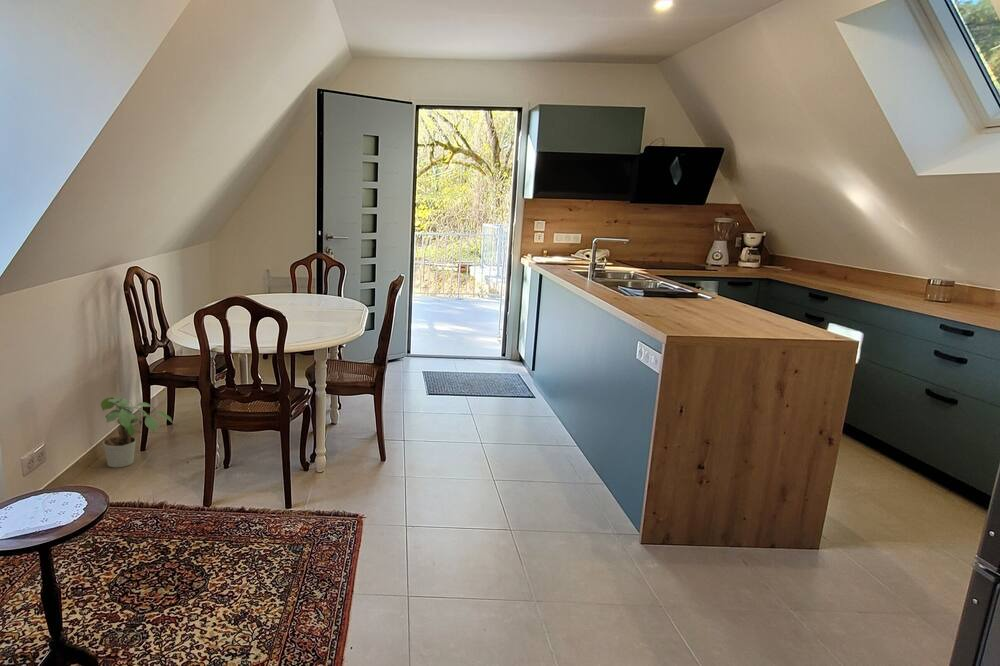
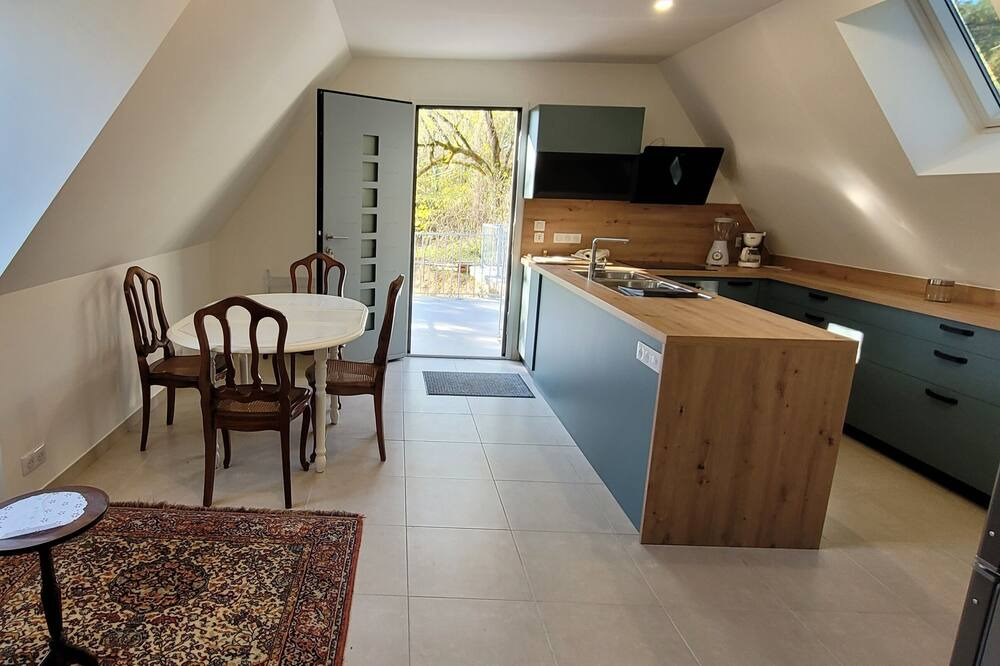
- potted plant [100,396,175,468]
